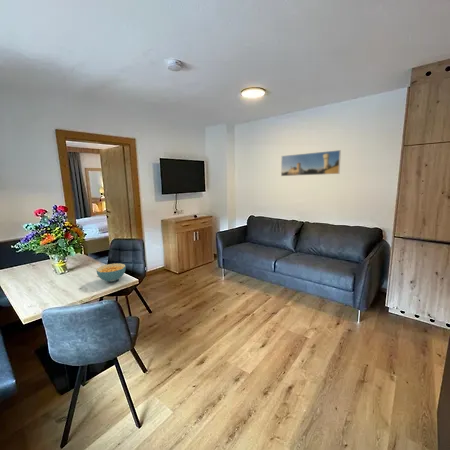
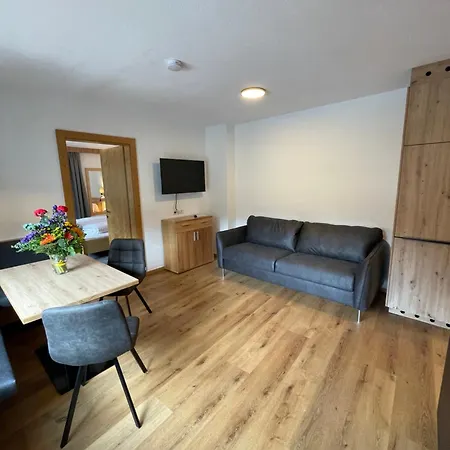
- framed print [280,149,342,177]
- cereal bowl [95,263,127,283]
